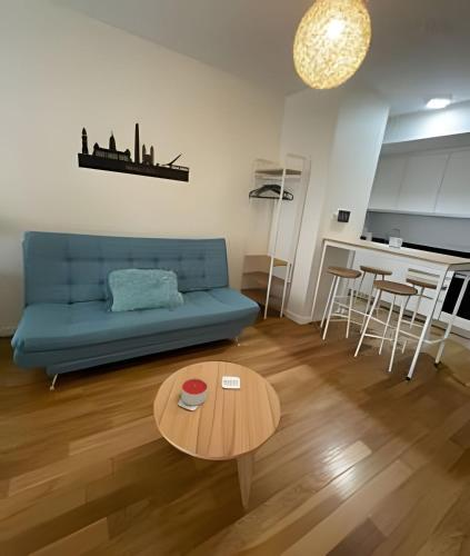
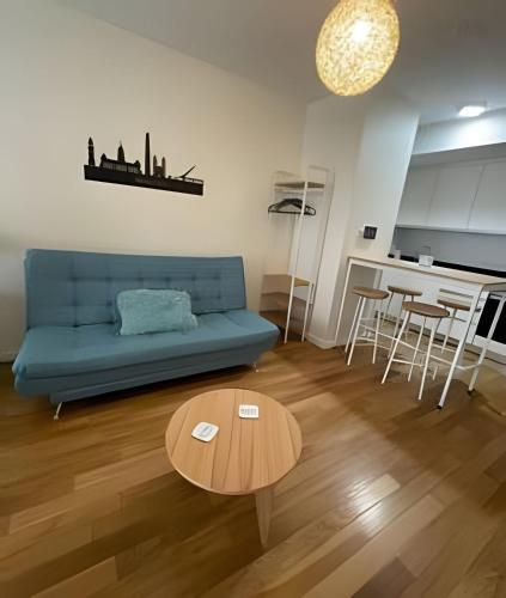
- candle [180,377,208,407]
